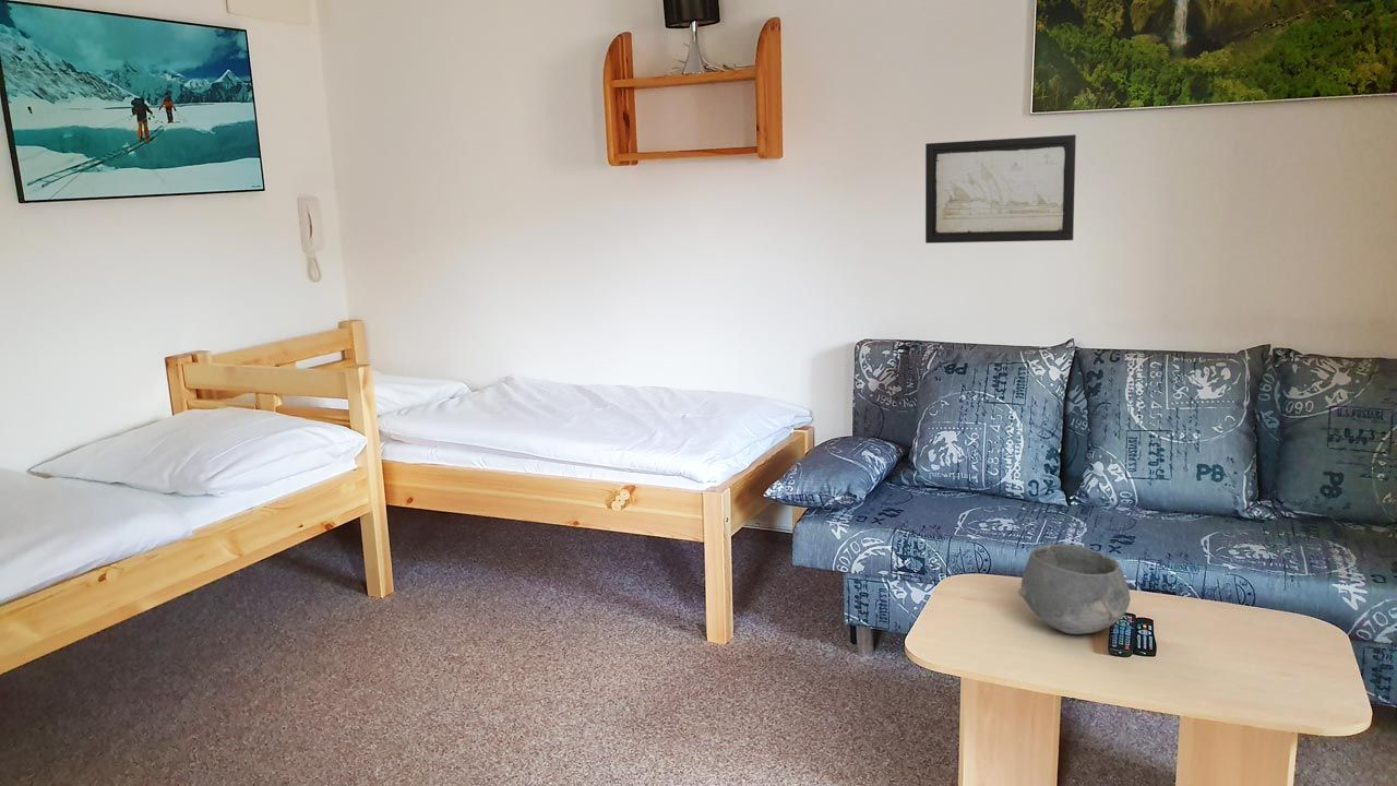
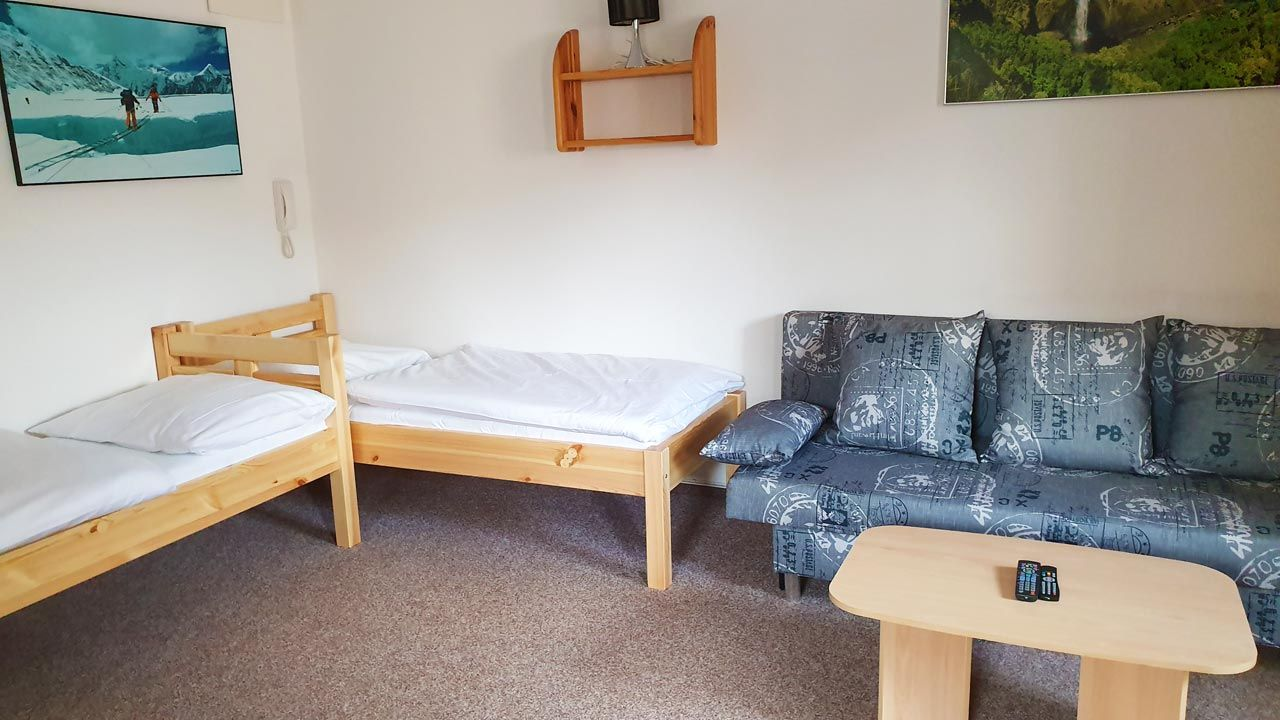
- wall art [924,134,1077,245]
- bowl [1017,544,1132,635]
